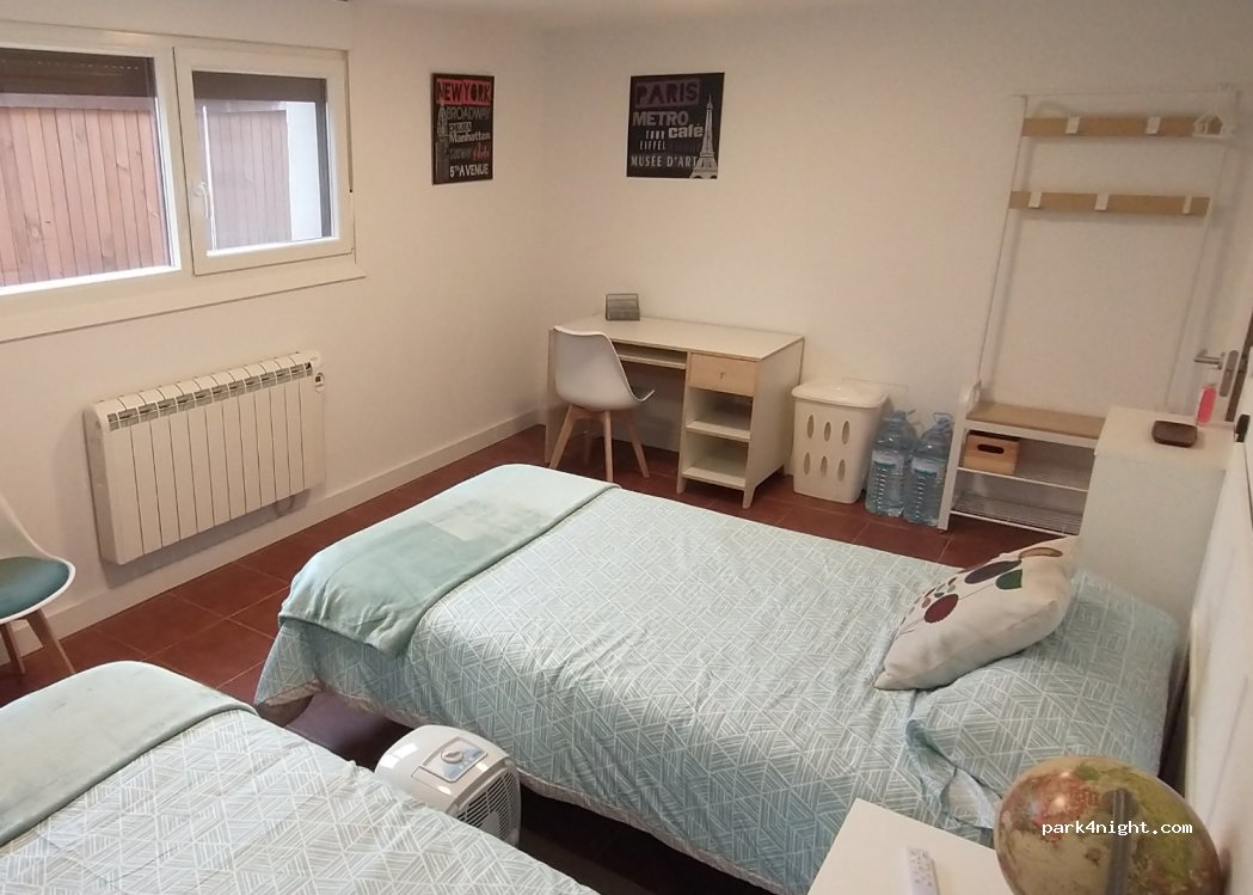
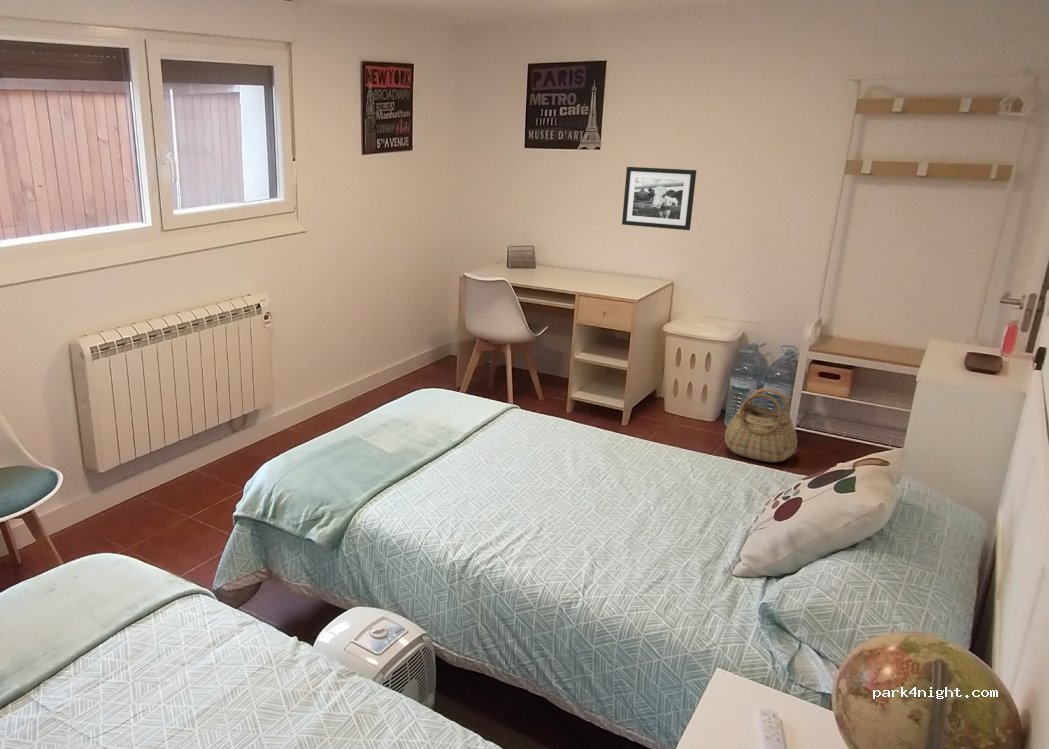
+ picture frame [621,166,697,231]
+ basket [724,387,798,463]
